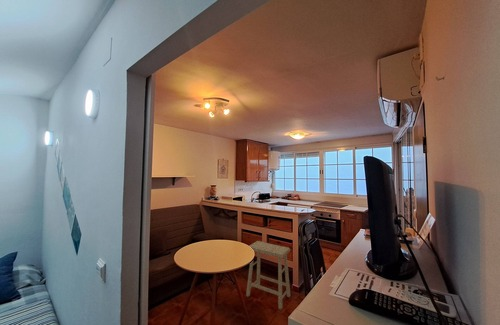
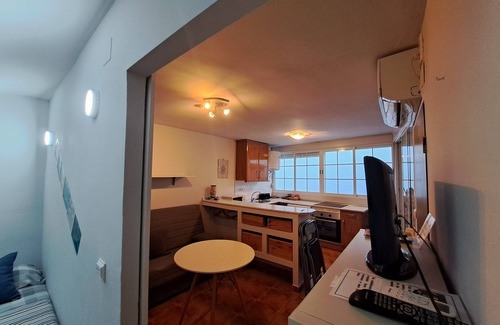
- stool [245,240,291,310]
